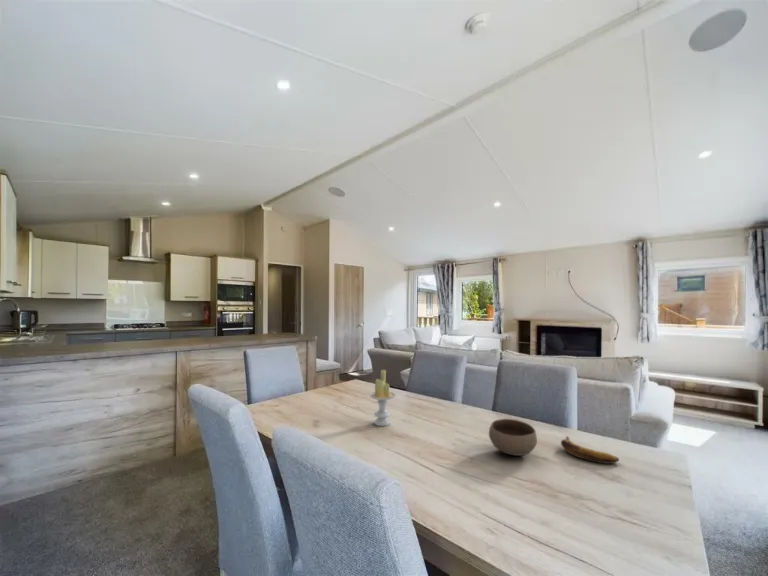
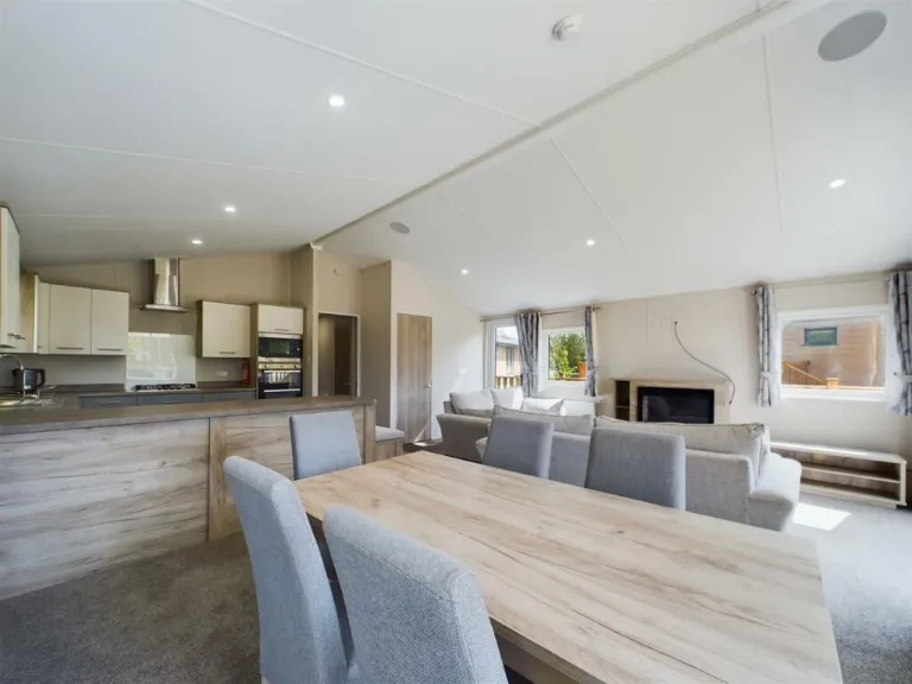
- bowl [488,418,538,457]
- candle [368,369,397,427]
- banana [560,436,620,465]
